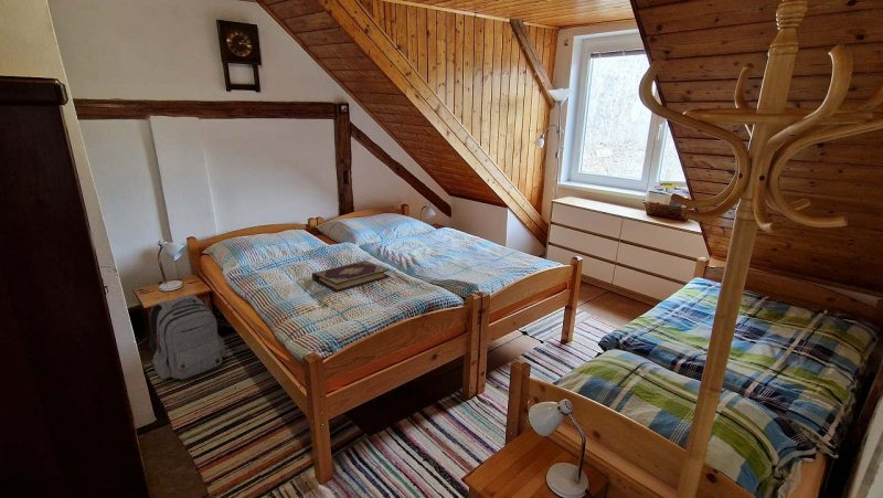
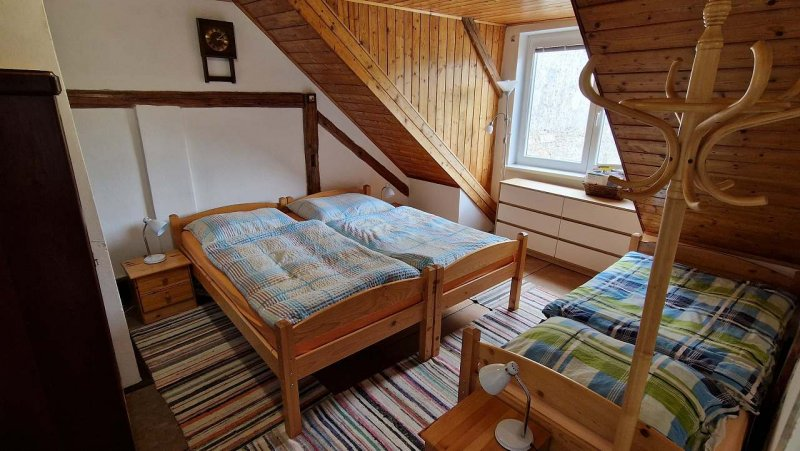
- backpack [148,294,226,381]
- book [311,259,391,293]
